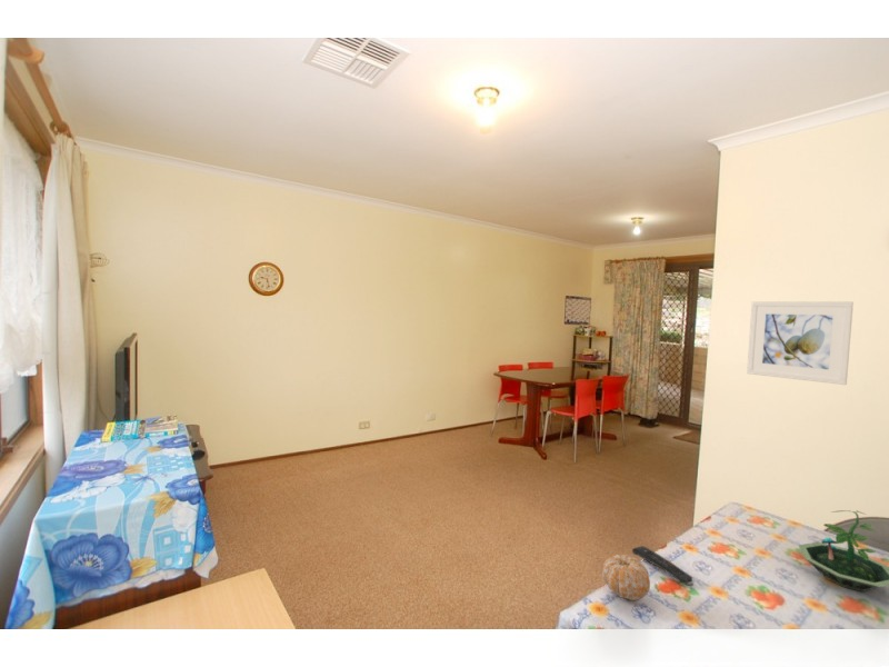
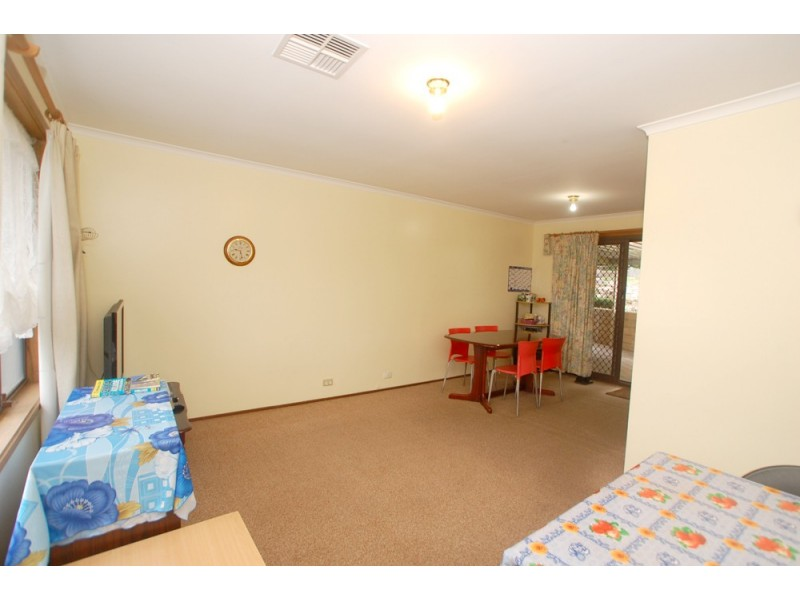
- remote control [631,545,695,587]
- terrarium [797,509,889,593]
- fruit [601,554,651,601]
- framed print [746,300,855,386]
